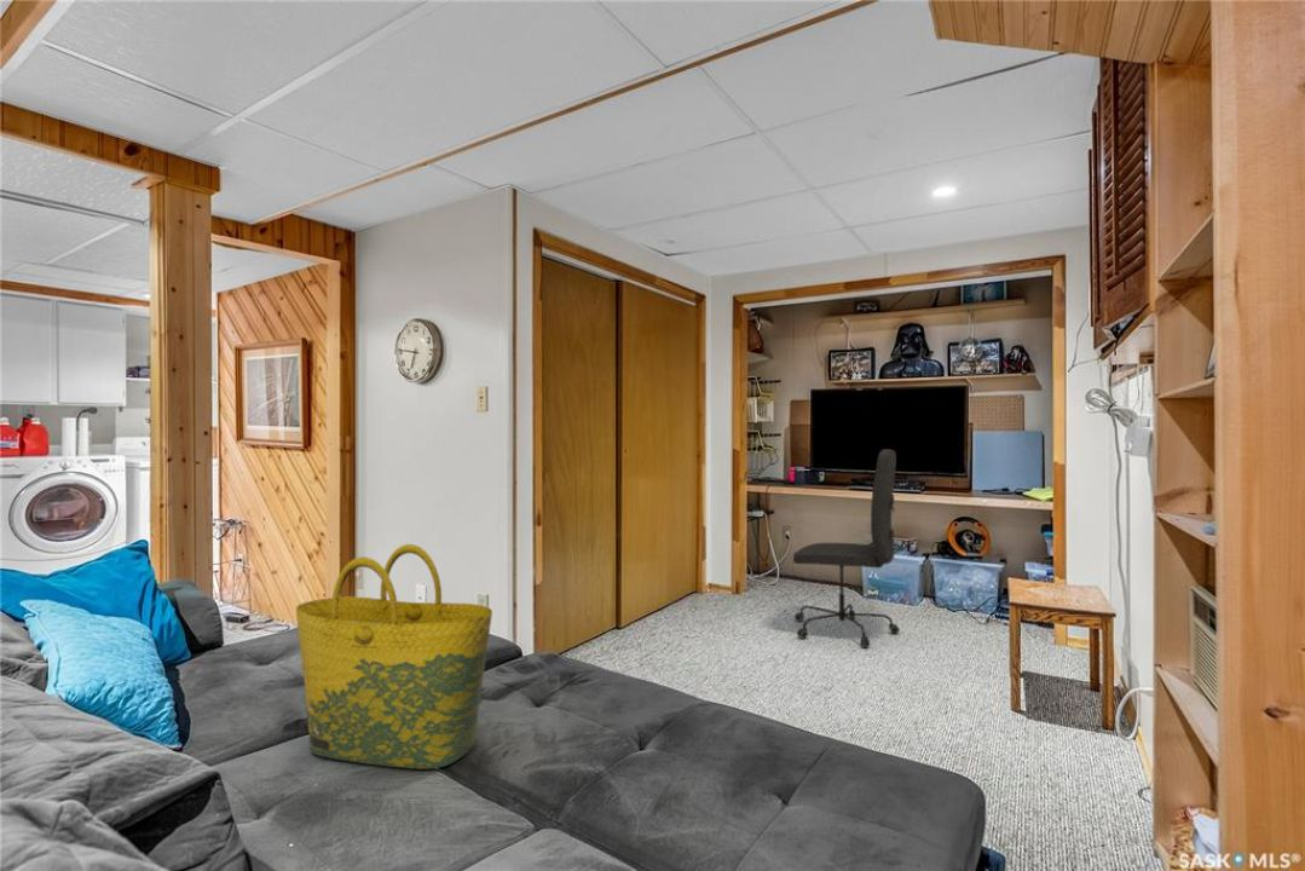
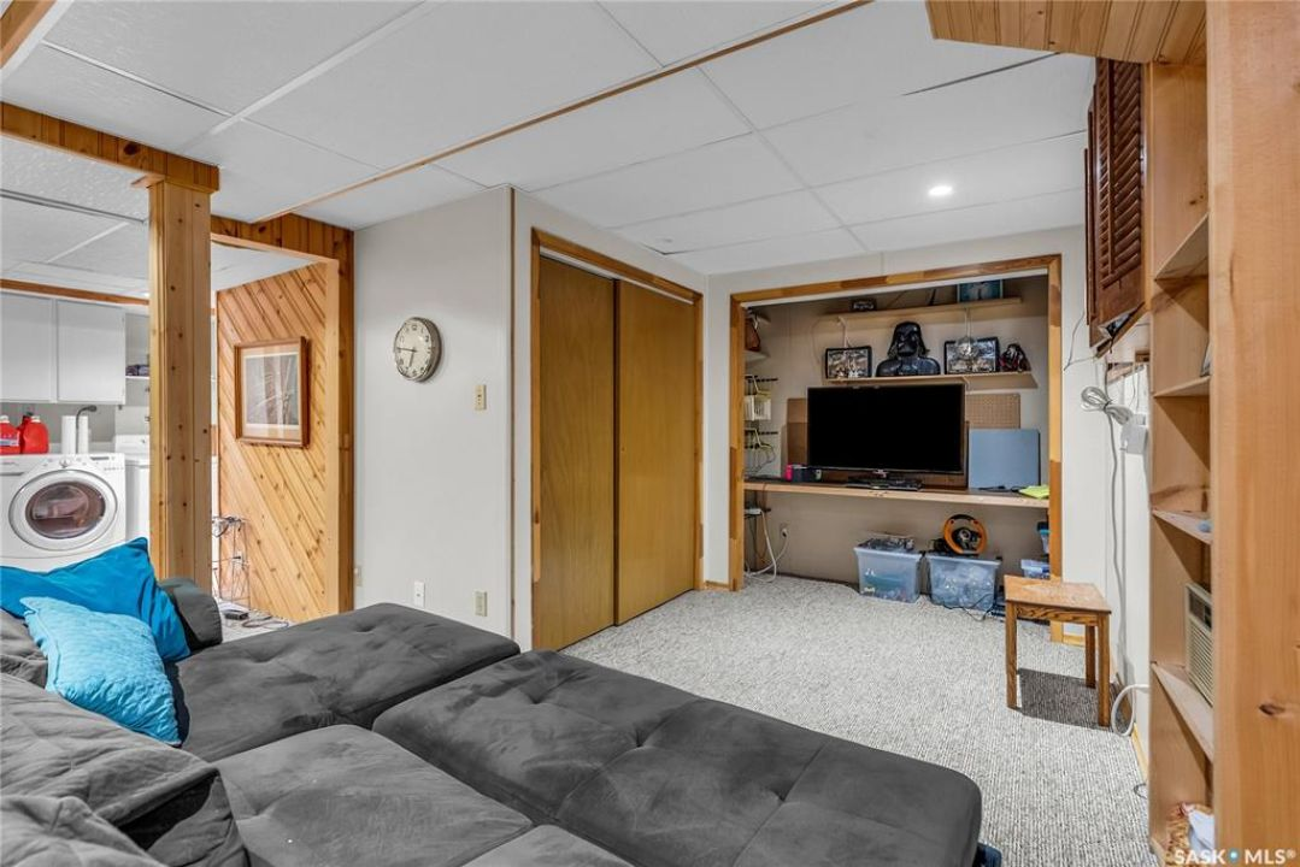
- tote bag [295,543,493,769]
- office chair [792,448,901,648]
